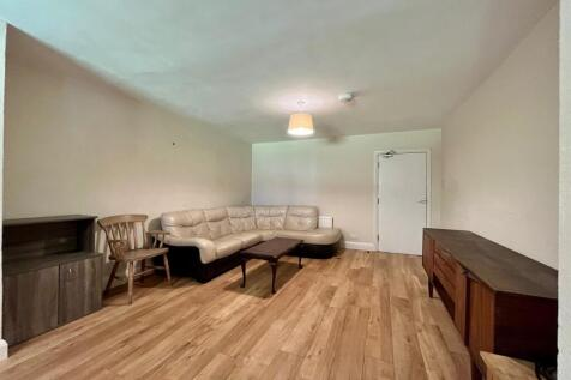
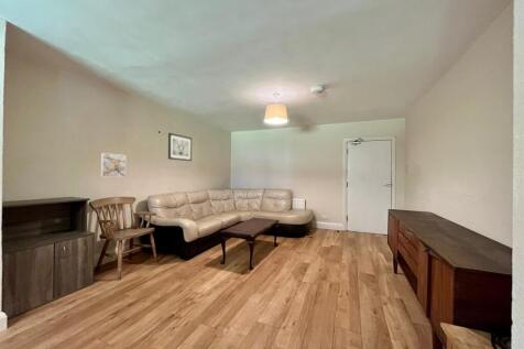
+ wall art [167,132,193,162]
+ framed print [100,152,127,178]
